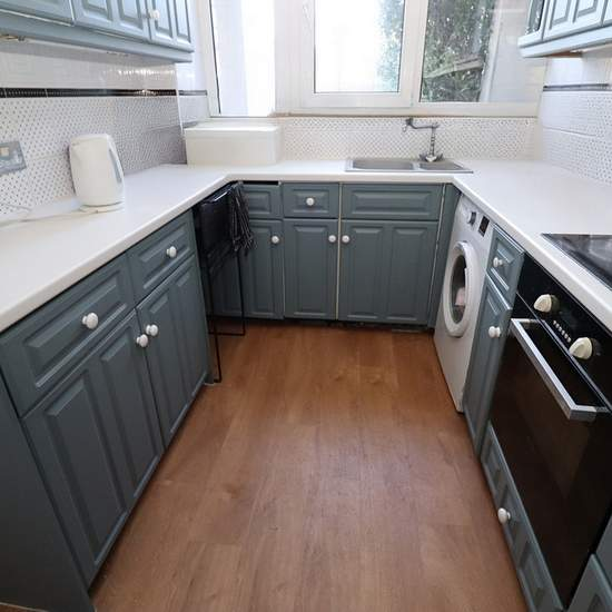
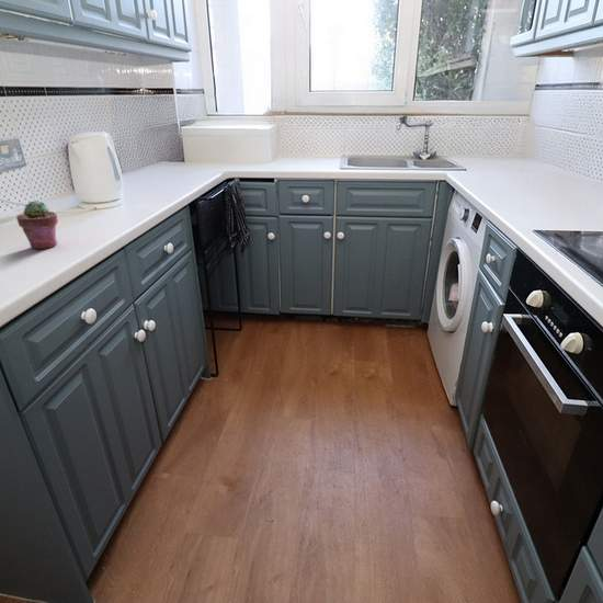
+ potted succulent [15,200,59,250]
